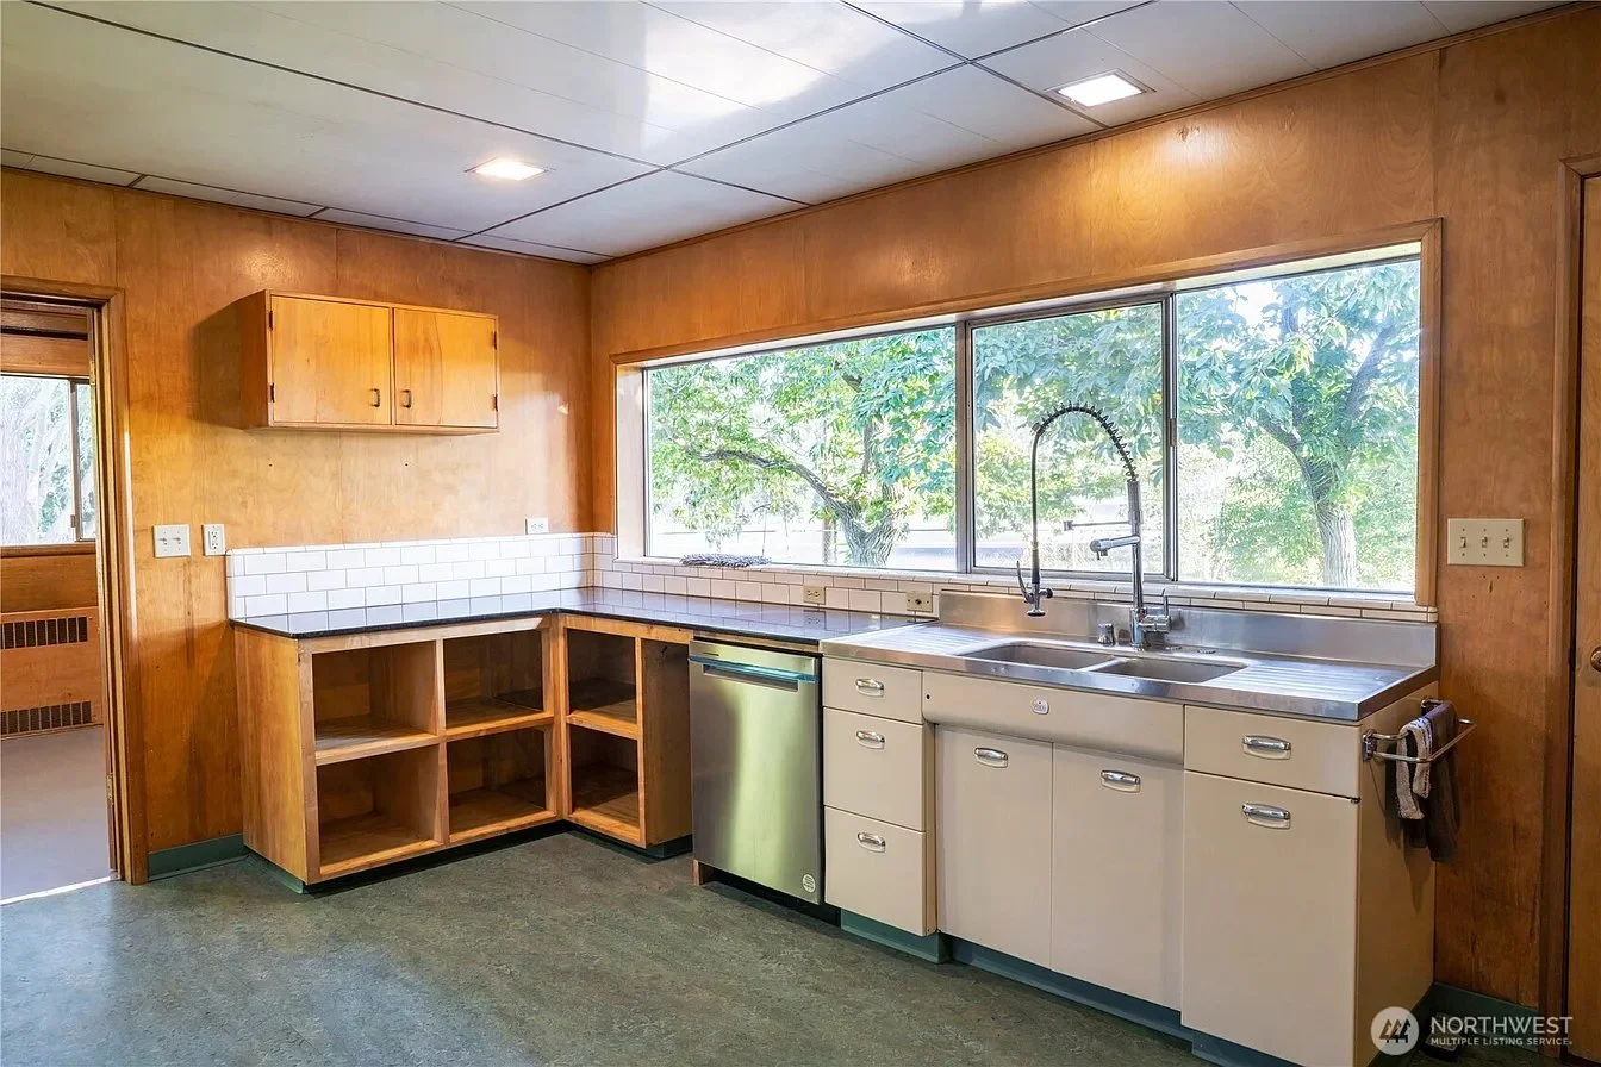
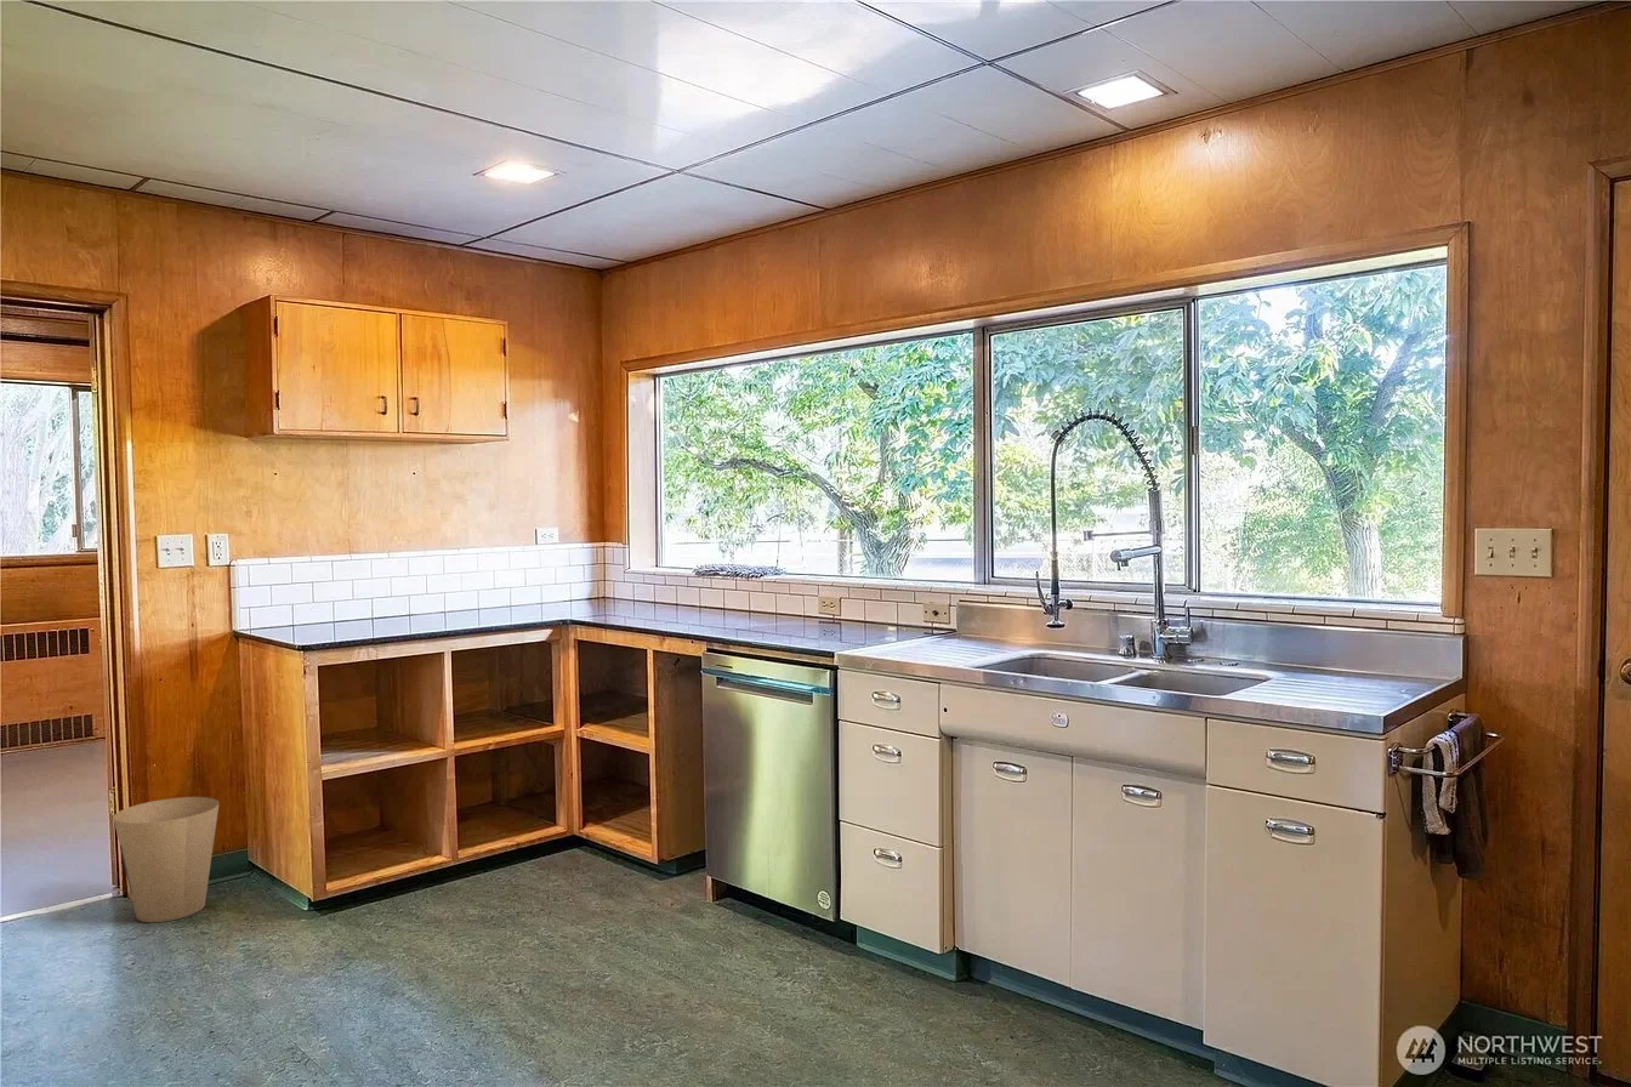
+ trash can [112,796,220,923]
